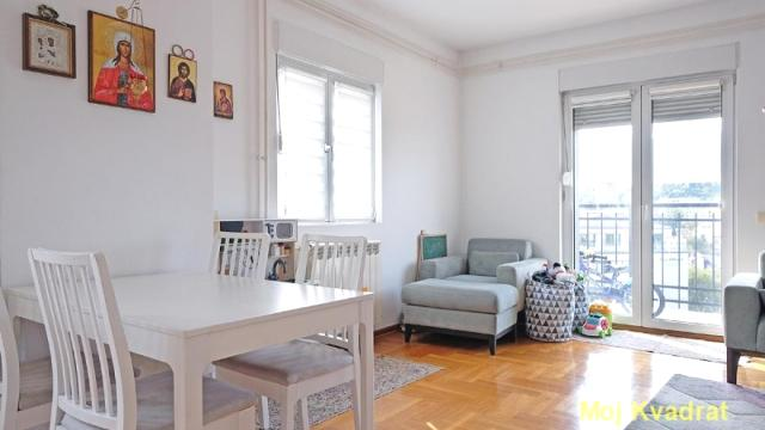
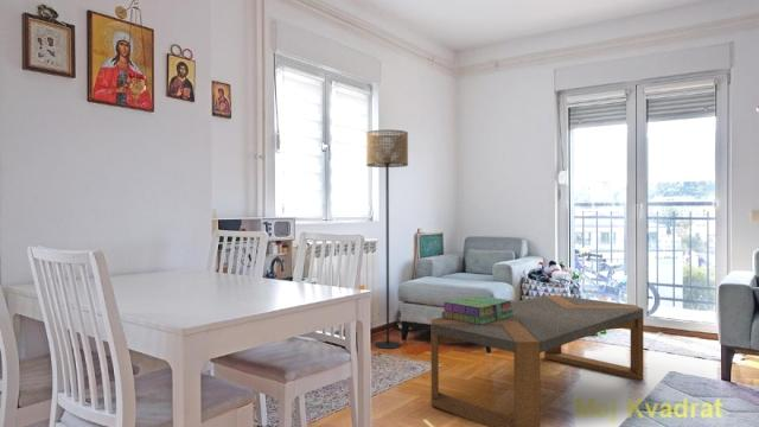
+ coffee table [430,294,644,427]
+ floor lamp [365,129,409,350]
+ stack of books [441,294,515,325]
